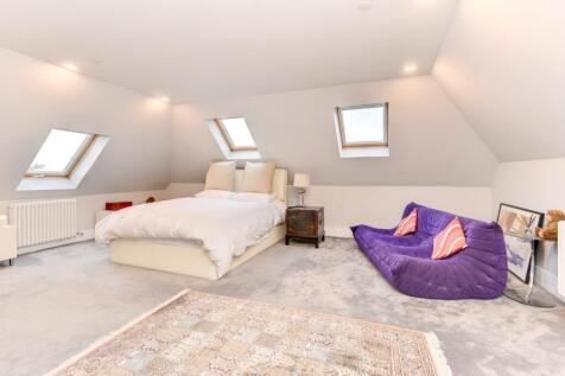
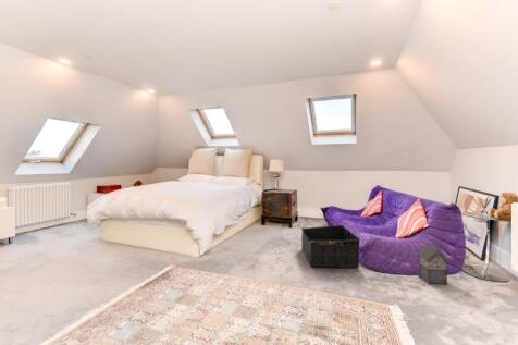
+ storage bin [300,224,360,269]
+ toy house [417,243,451,286]
